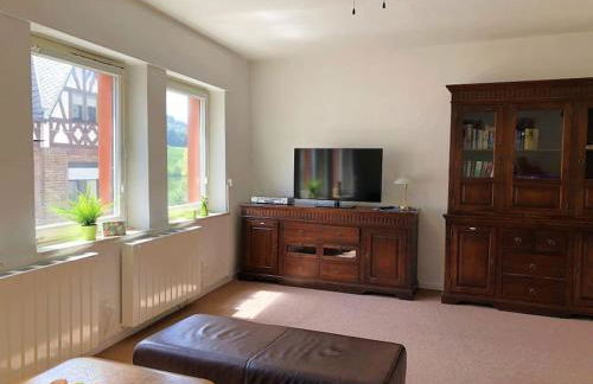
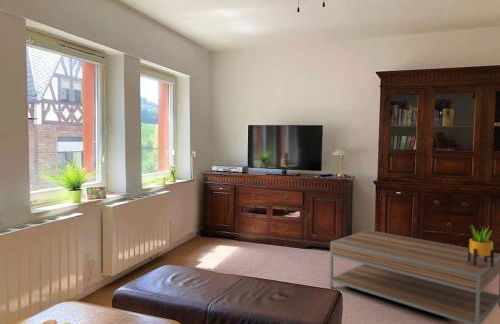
+ potted plant [467,224,495,267]
+ coffee table [329,229,500,324]
